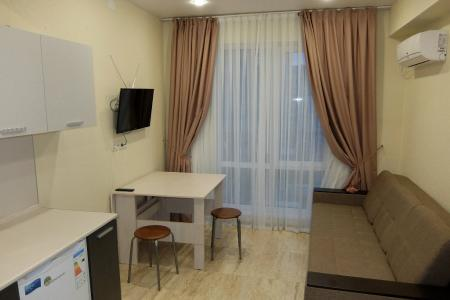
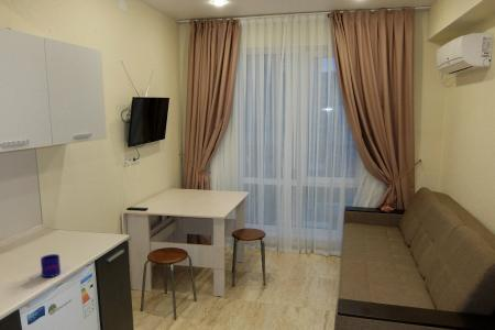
+ mug [40,253,62,278]
